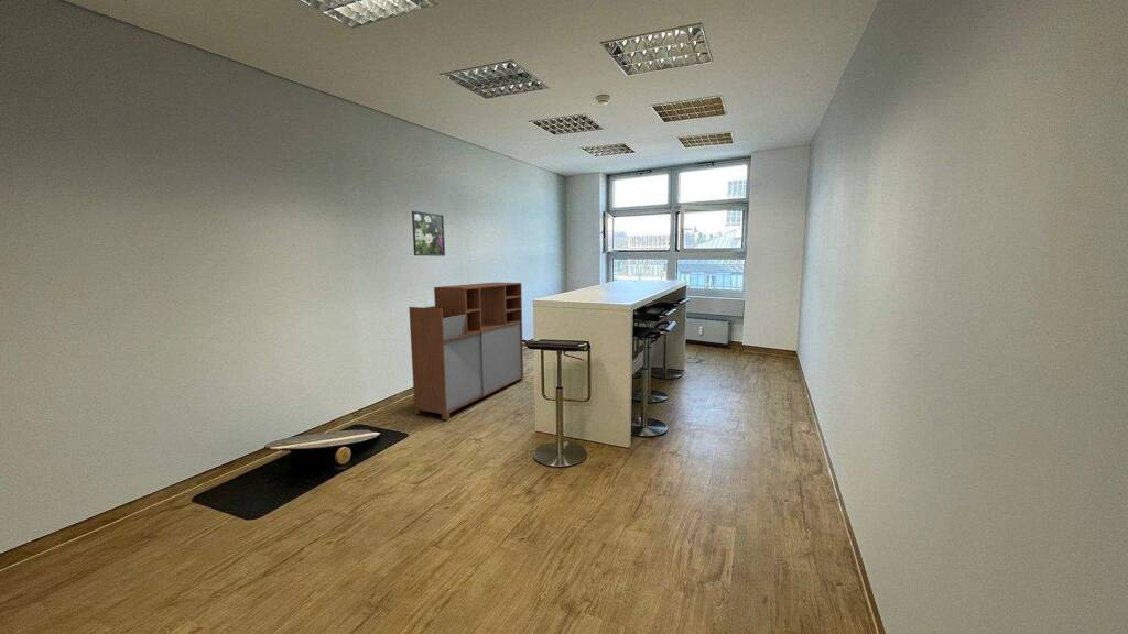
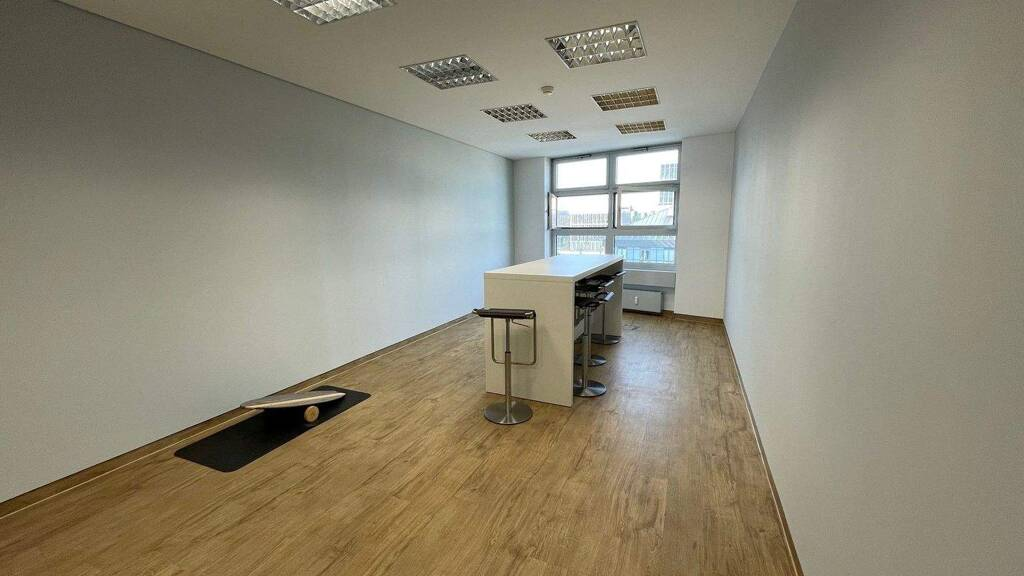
- storage cabinet [408,282,524,420]
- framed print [411,210,446,258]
